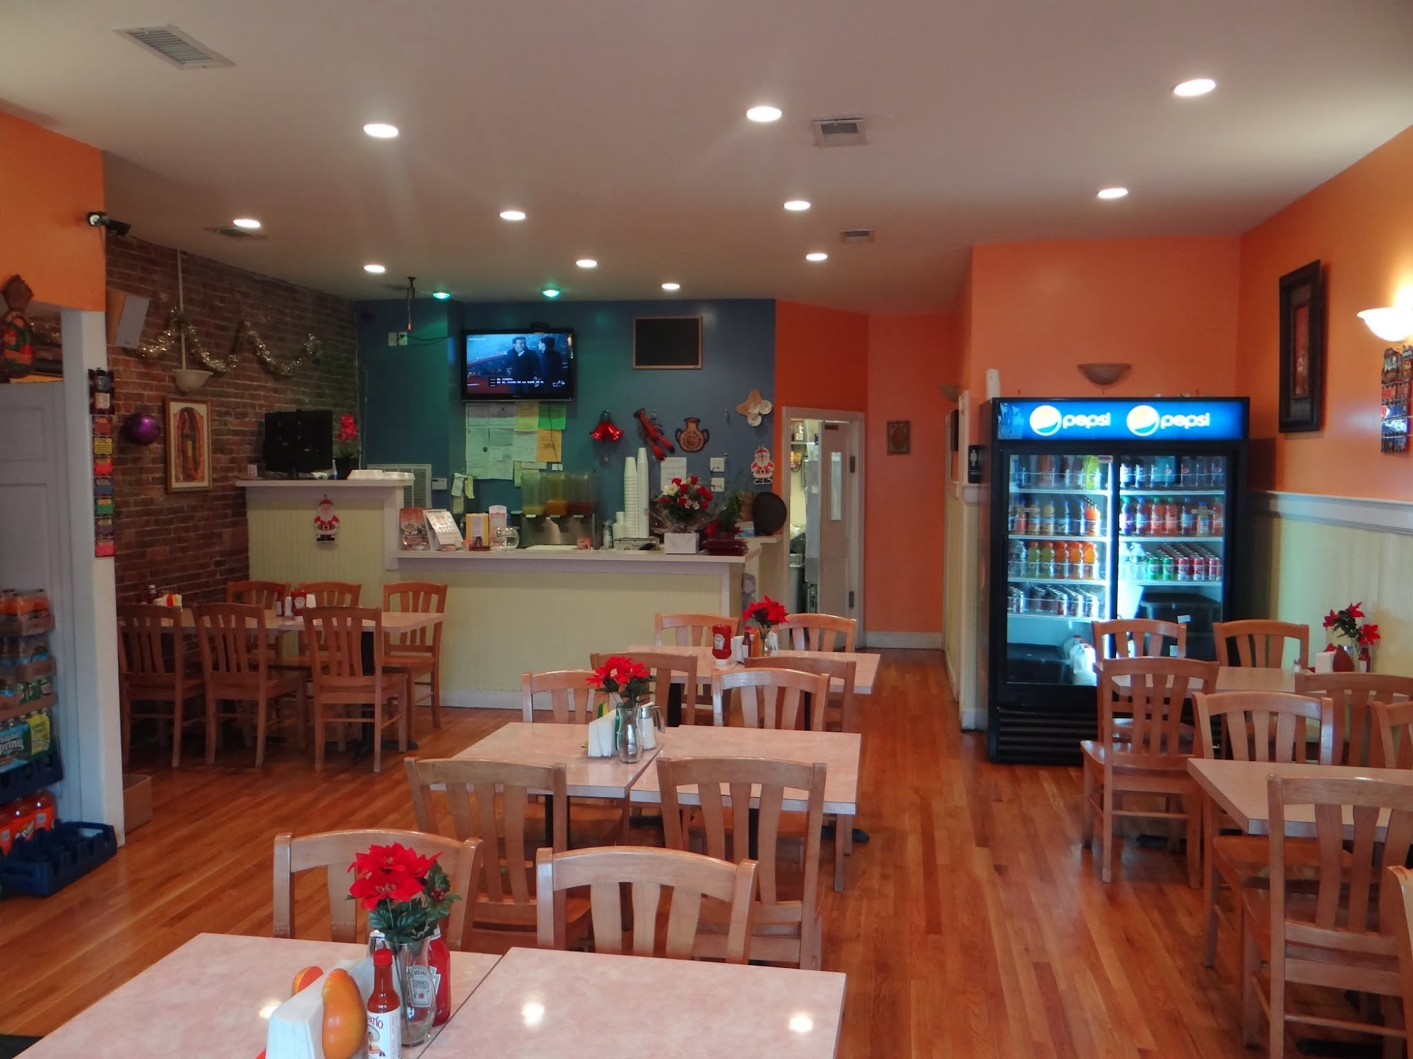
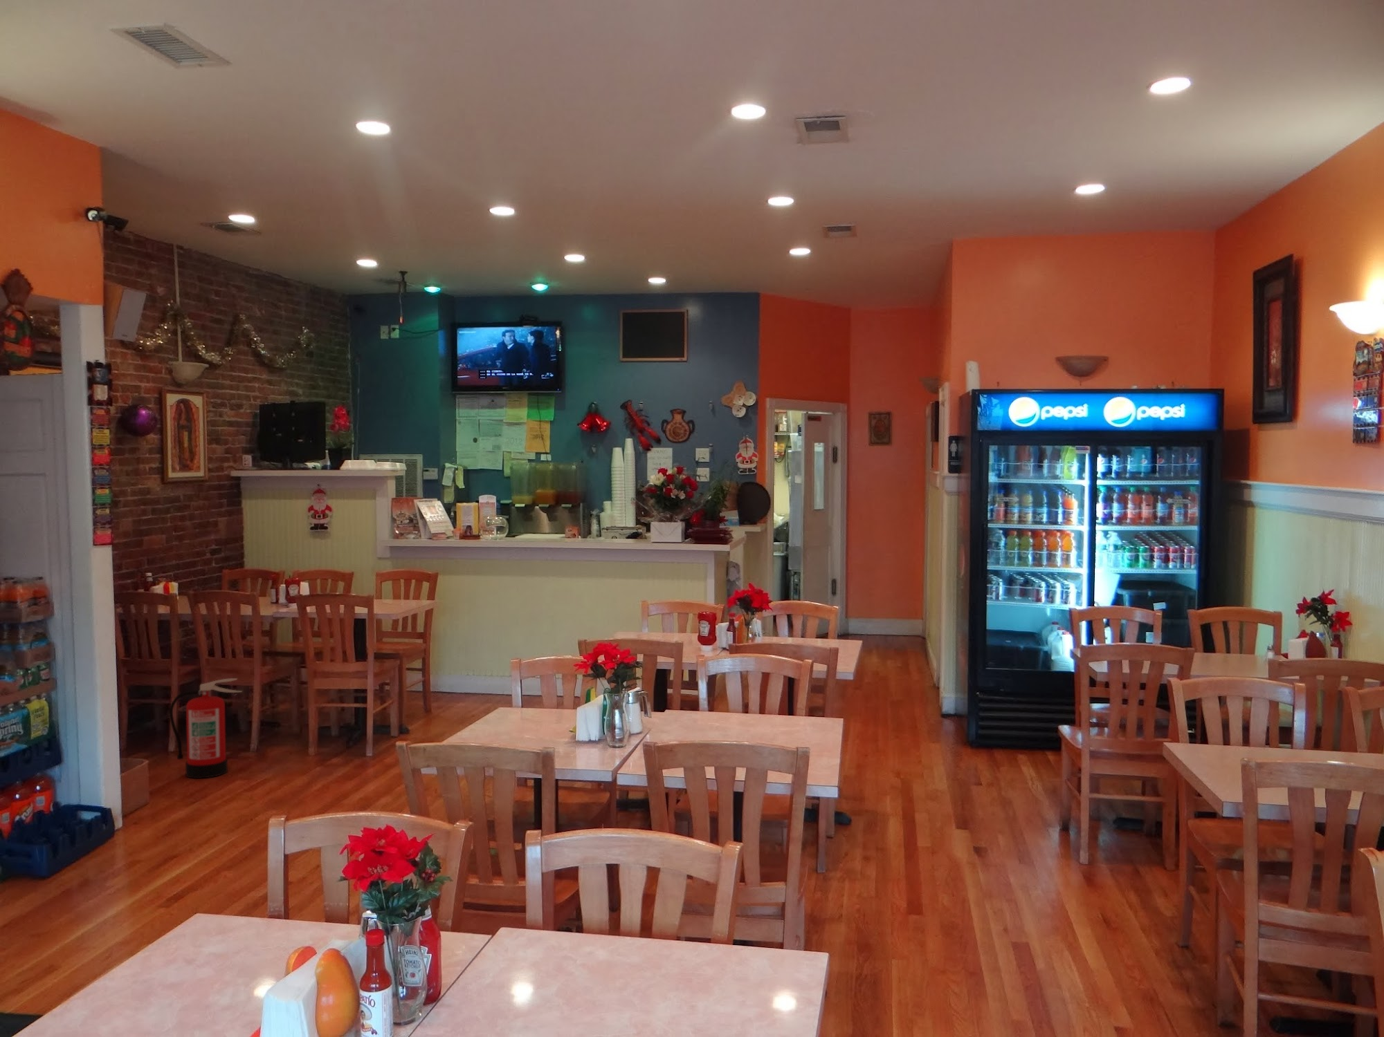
+ fire extinguisher [169,678,243,779]
